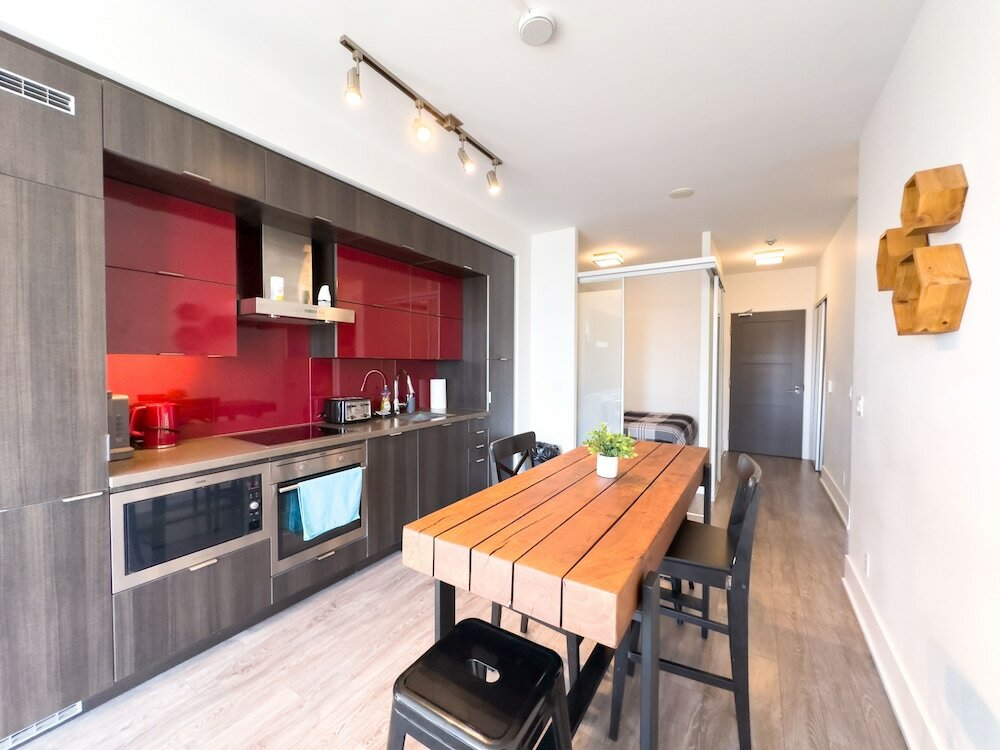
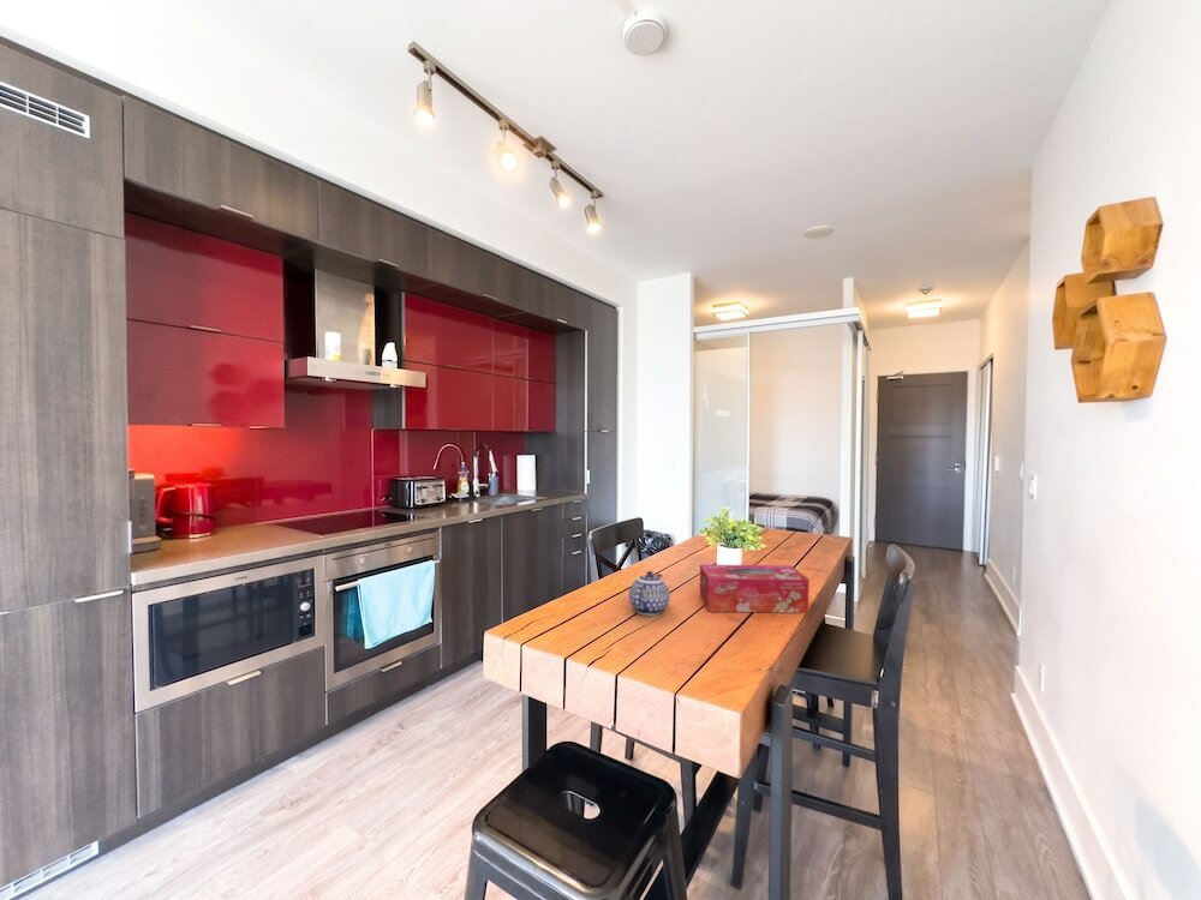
+ tissue box [699,563,811,614]
+ teapot [628,570,670,617]
